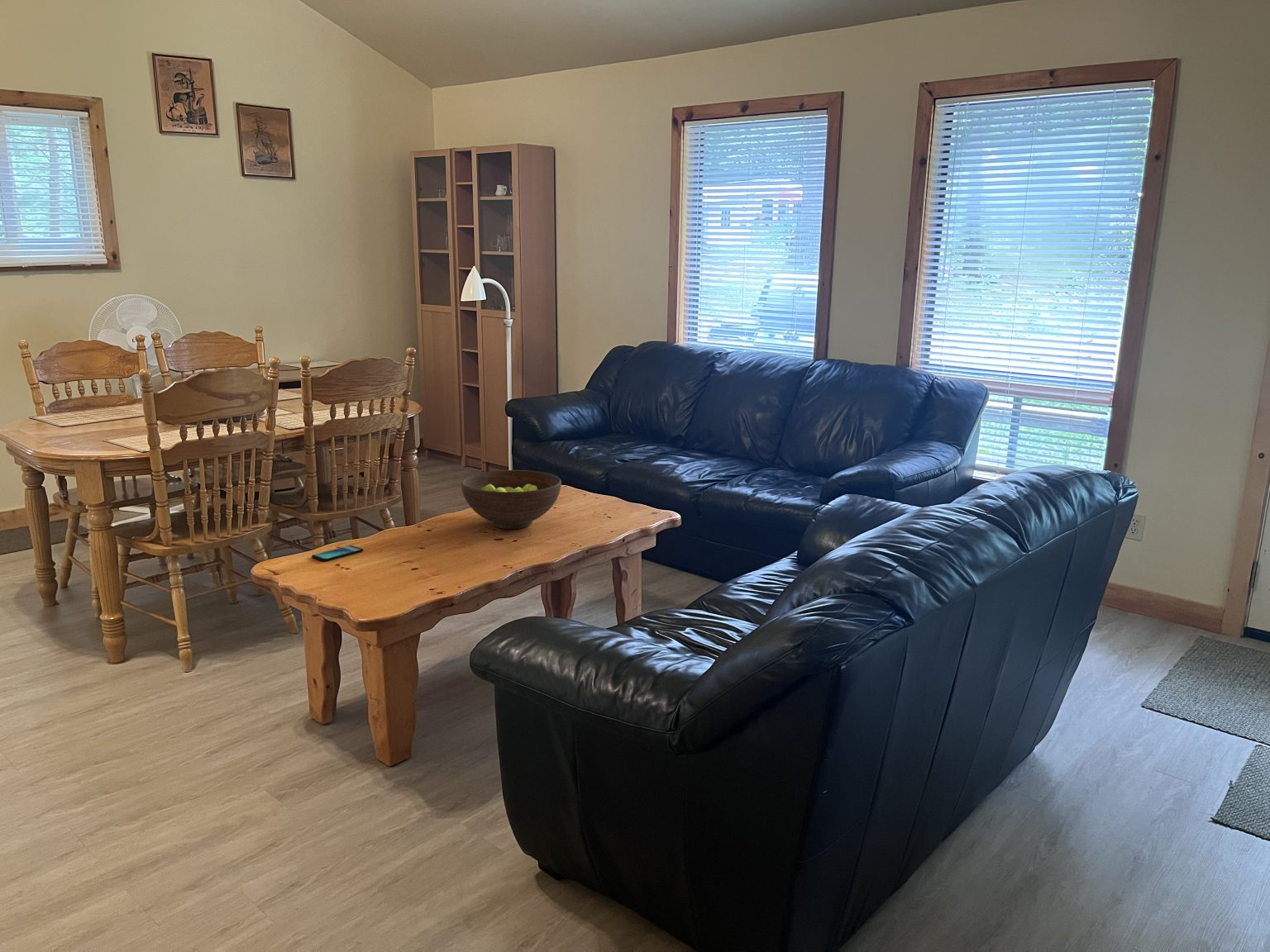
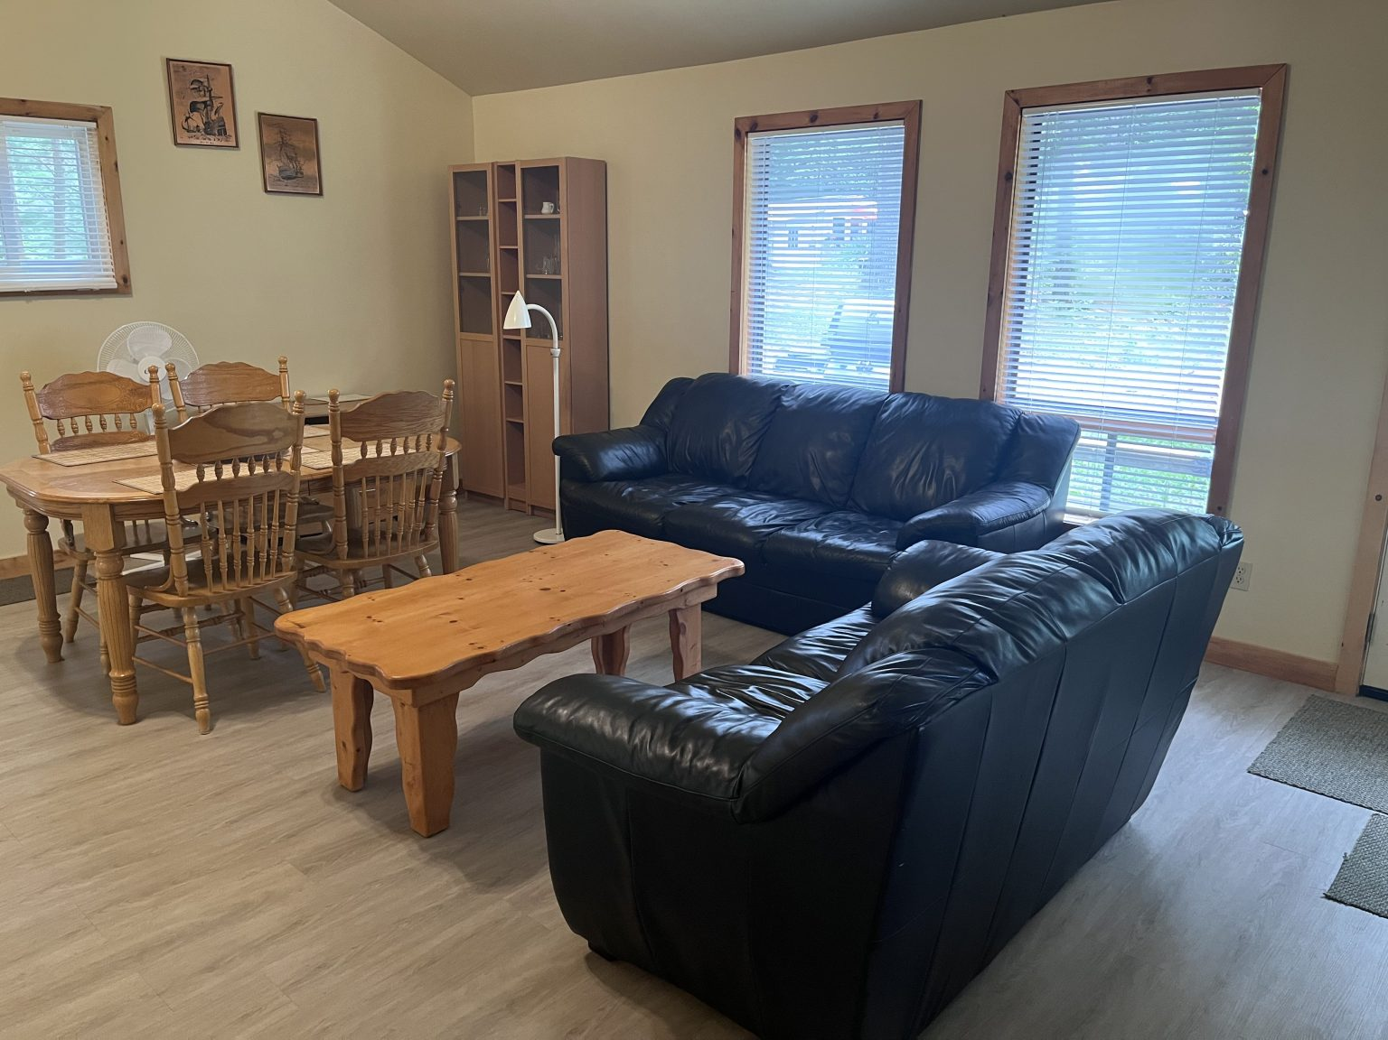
- fruit bowl [461,469,562,530]
- smartphone [311,545,364,562]
